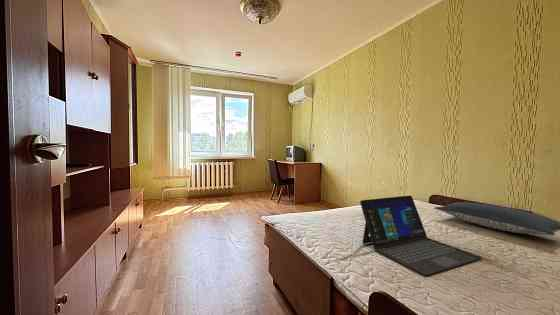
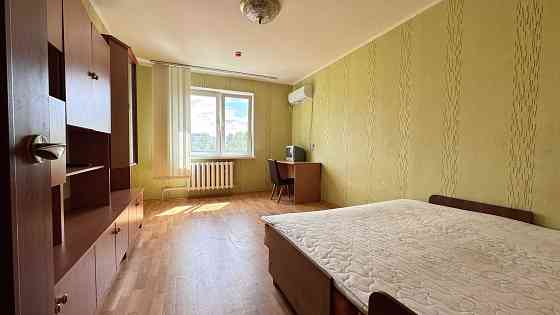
- pillow [434,201,560,237]
- laptop [359,195,482,276]
